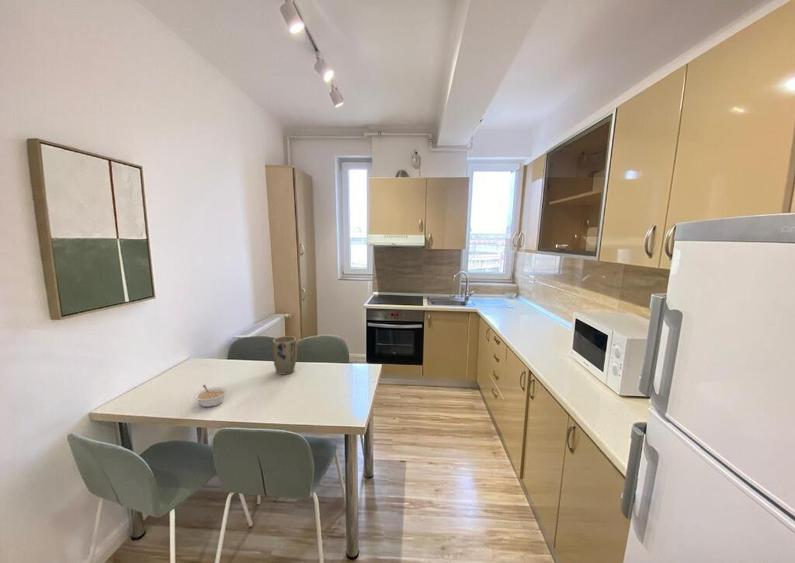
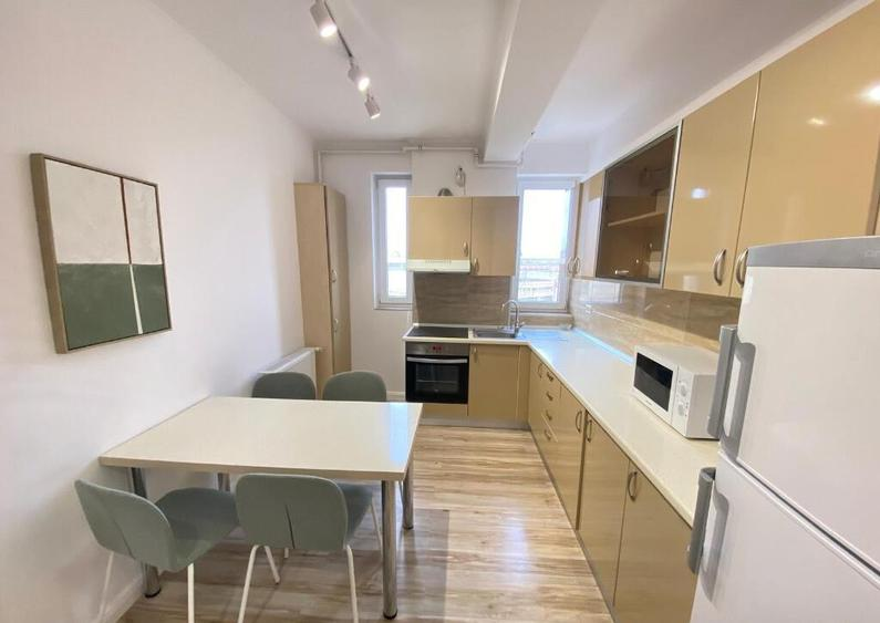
- legume [193,384,228,408]
- plant pot [271,335,298,376]
